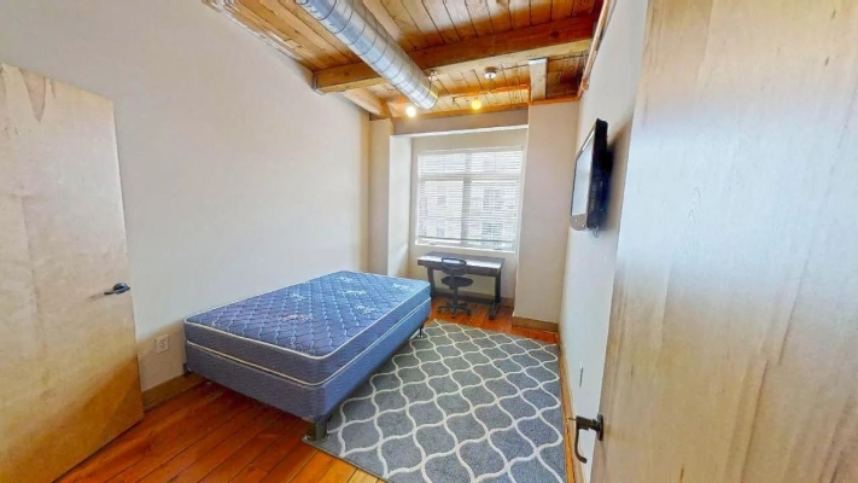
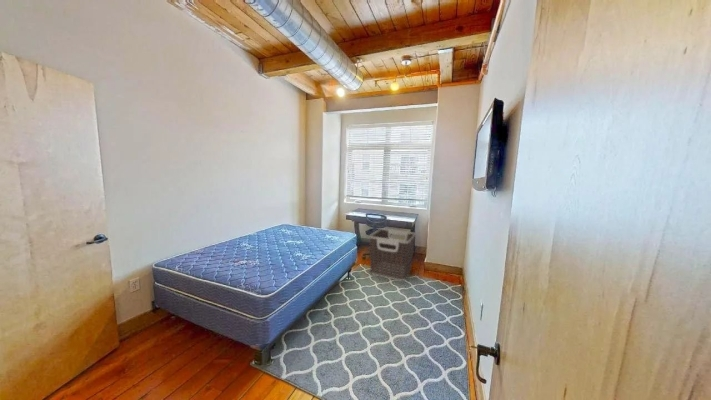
+ clothes hamper [368,227,417,282]
